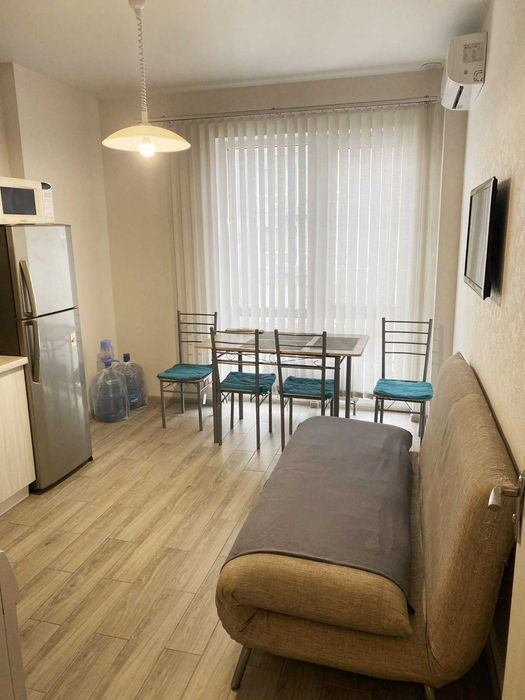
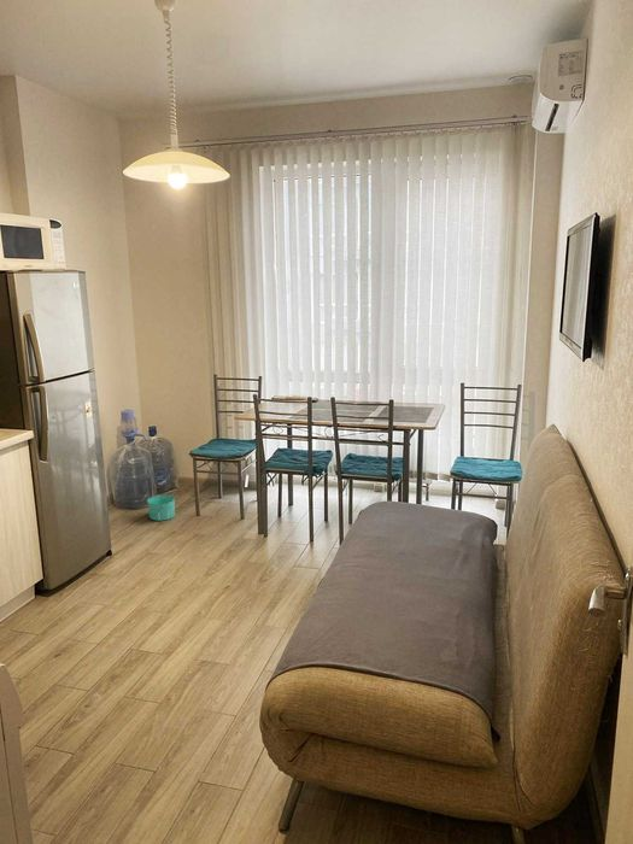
+ basket [146,493,176,522]
